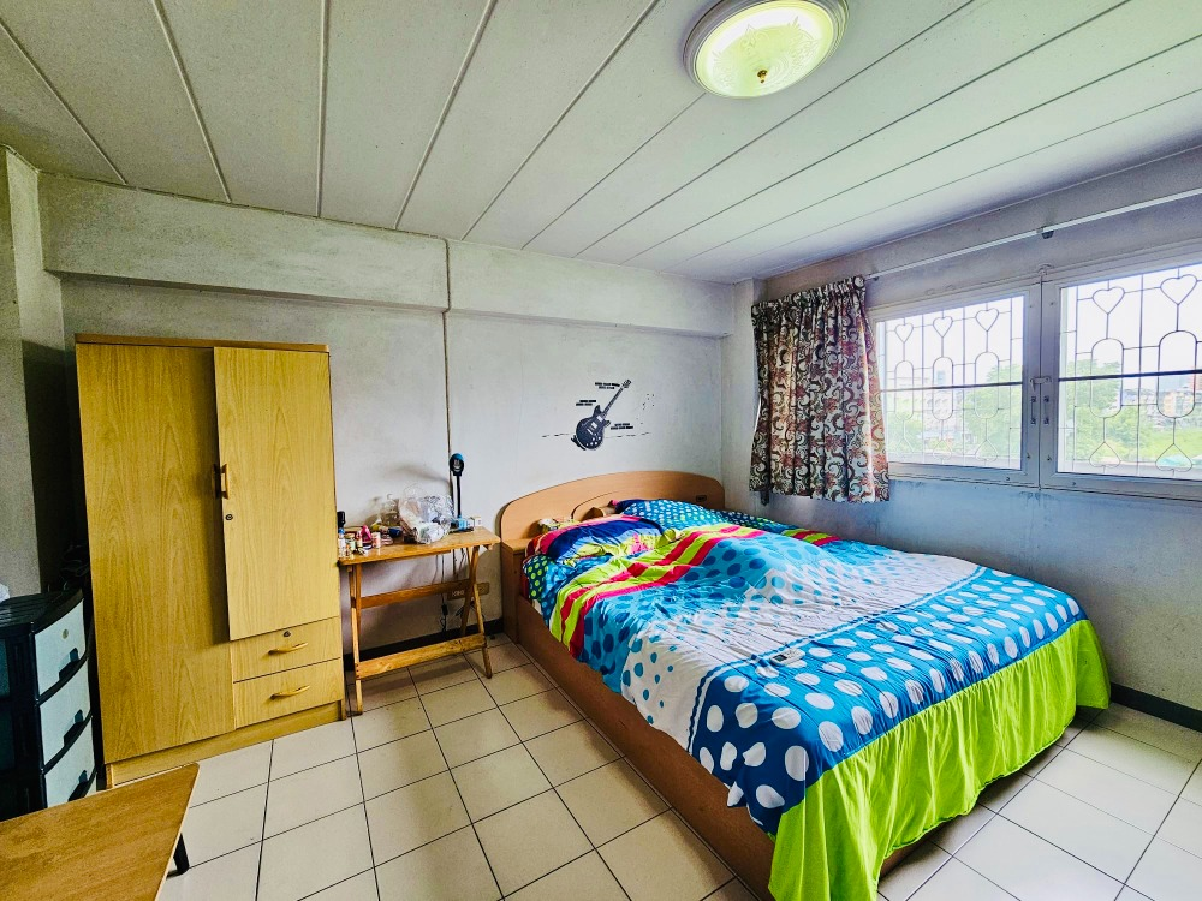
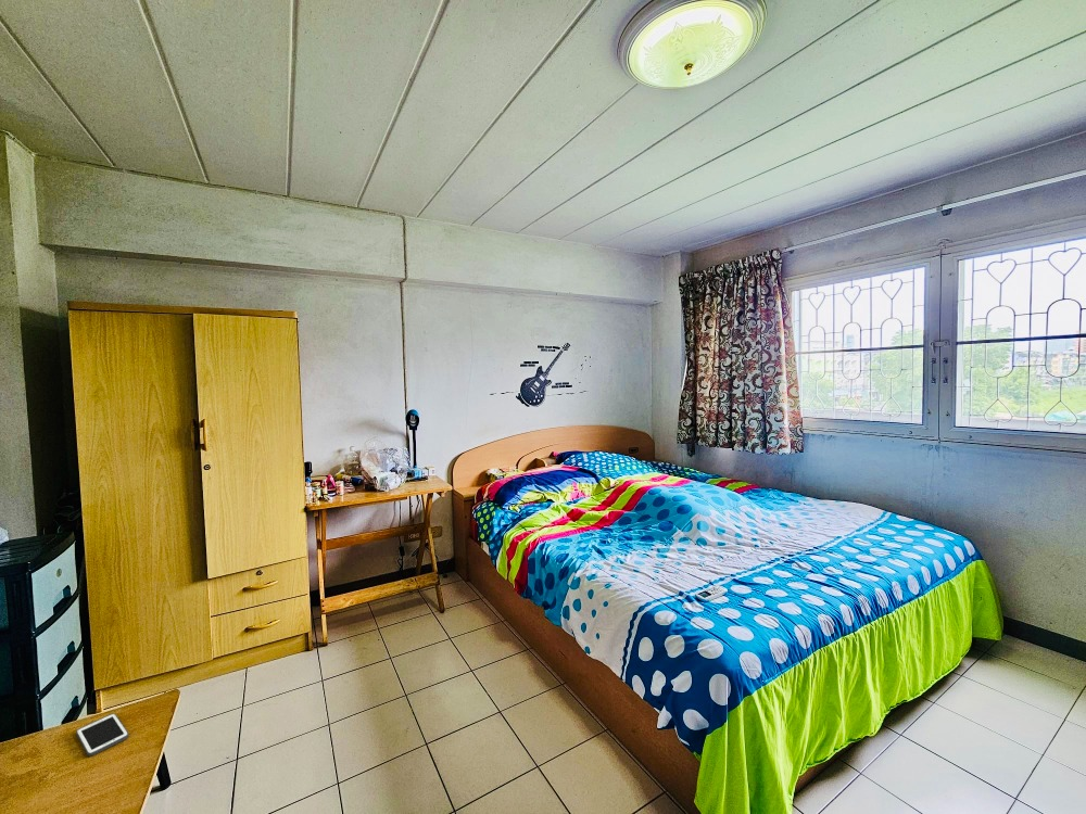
+ cell phone [75,712,129,758]
